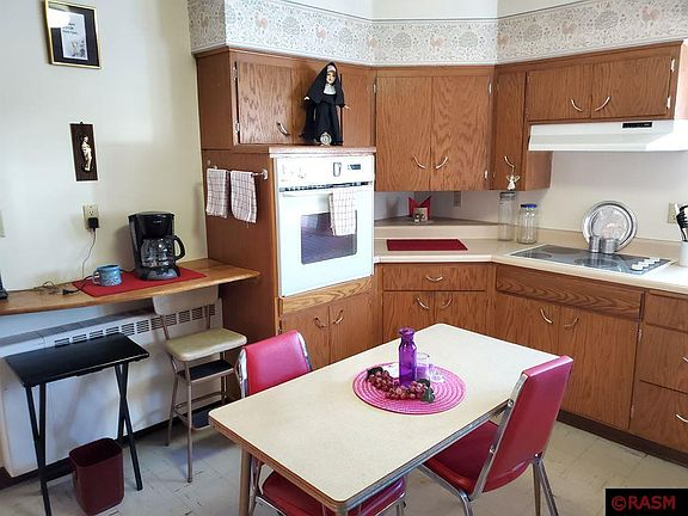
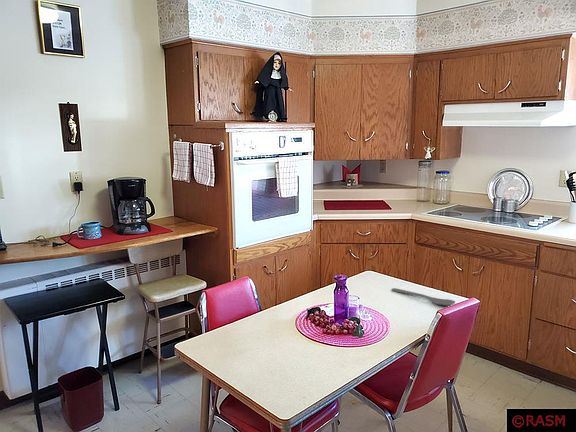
+ spoon [391,287,456,306]
